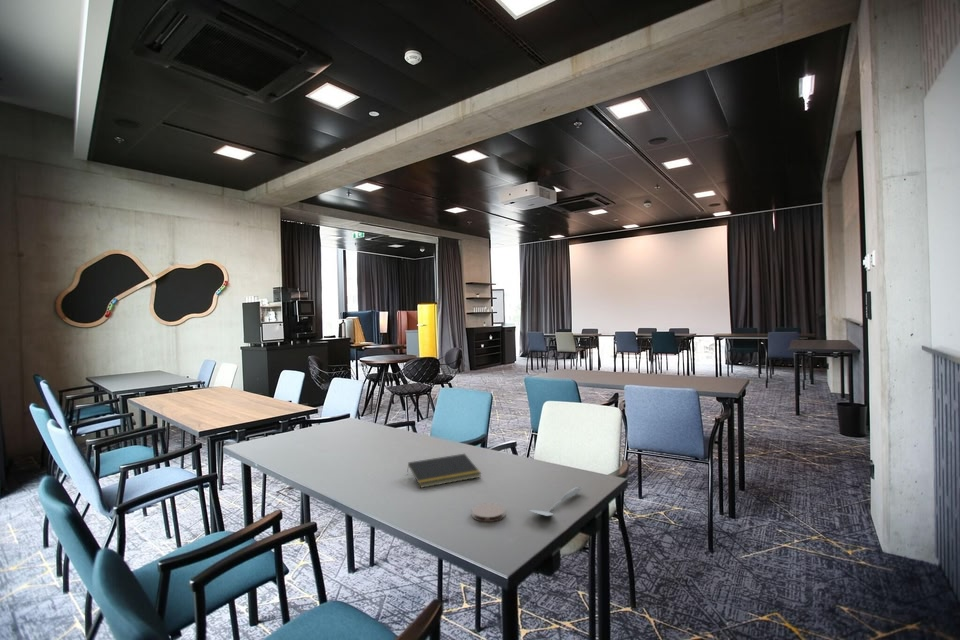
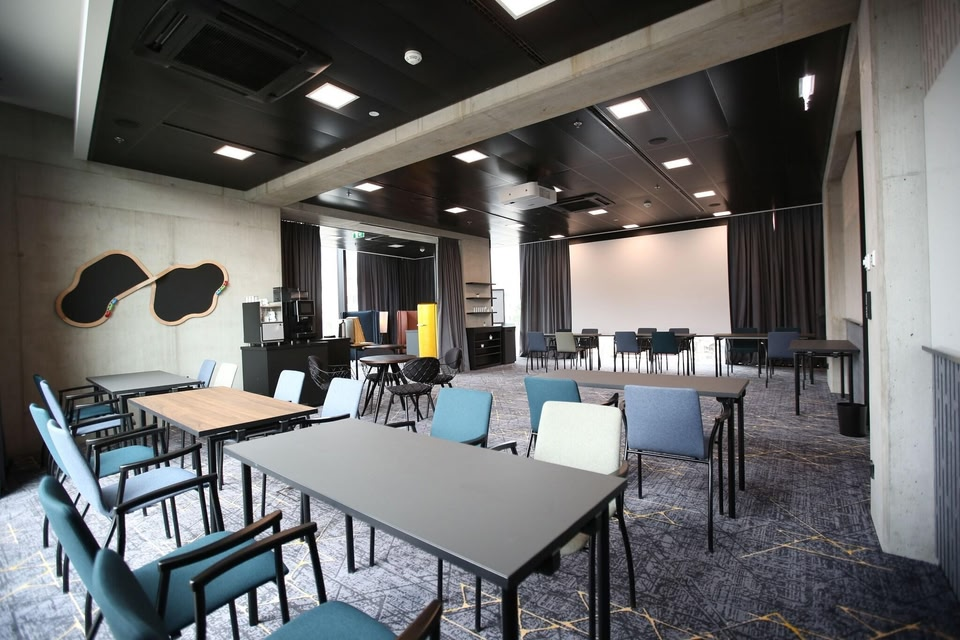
- notepad [406,453,482,489]
- coaster [471,502,506,523]
- spatula [526,486,582,517]
